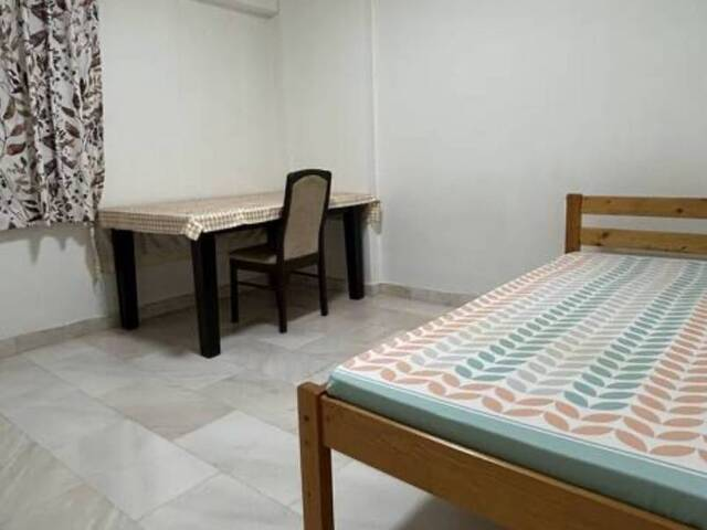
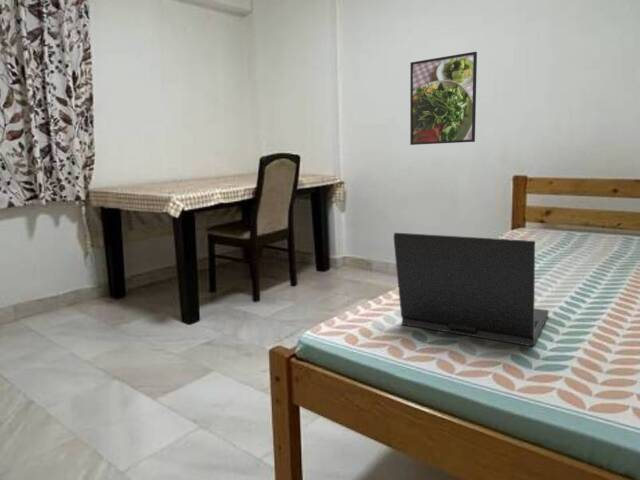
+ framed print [409,51,478,146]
+ laptop [393,232,550,347]
